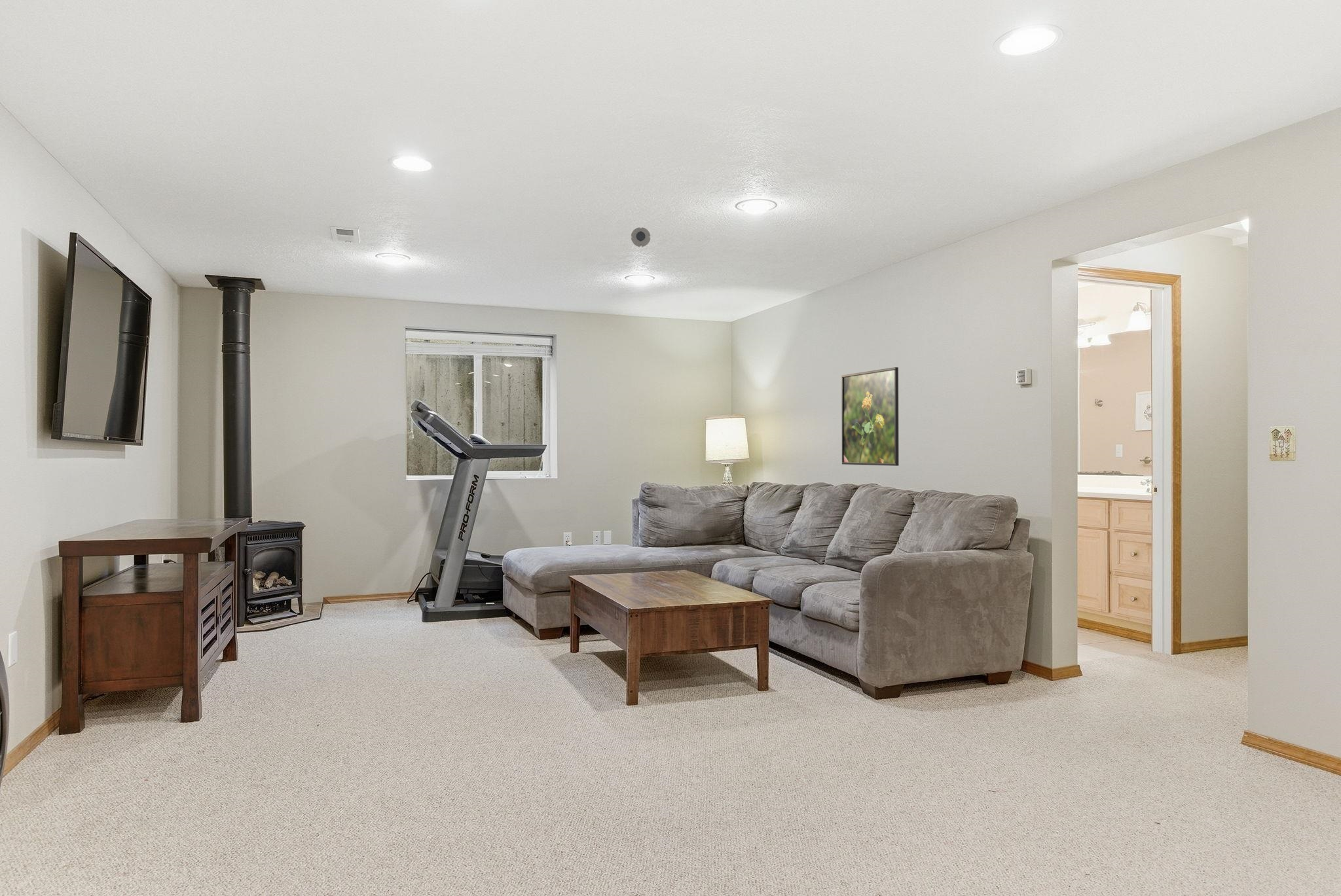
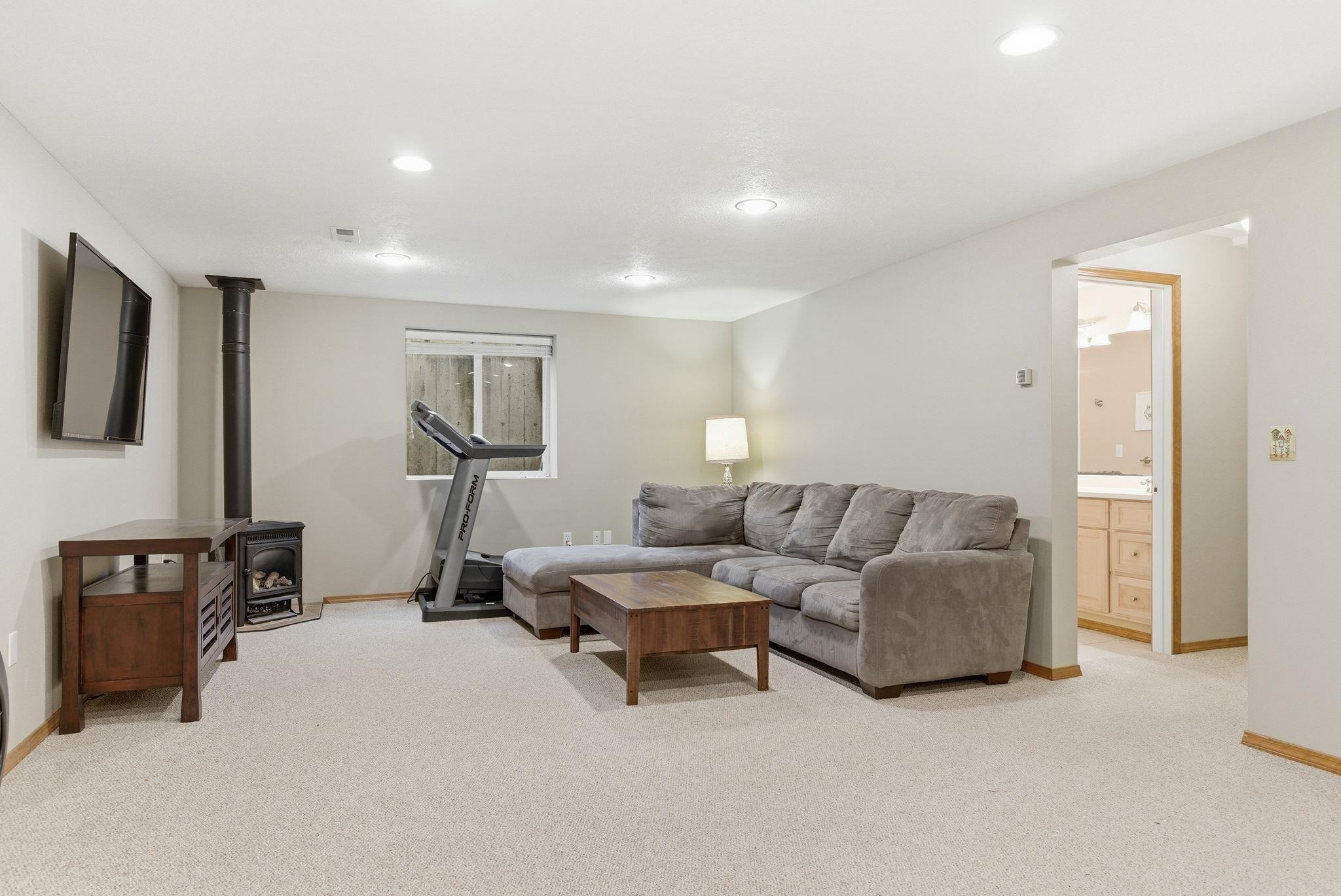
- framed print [841,367,900,467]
- smoke detector [631,226,651,247]
